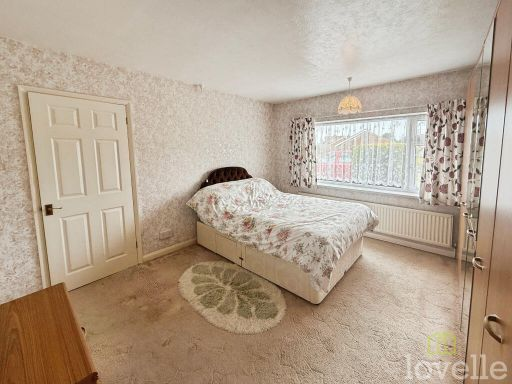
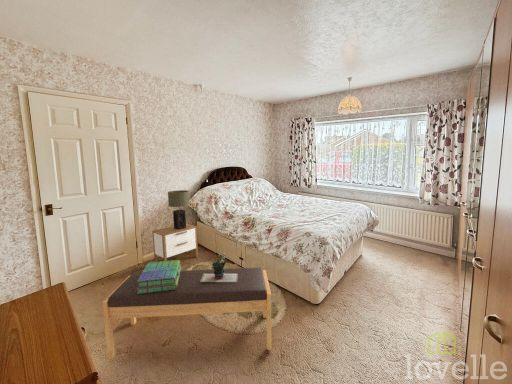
+ potted flower [200,252,238,282]
+ stack of books [137,259,182,294]
+ table lamp [167,189,190,230]
+ bench [101,267,273,360]
+ nightstand [151,223,199,262]
